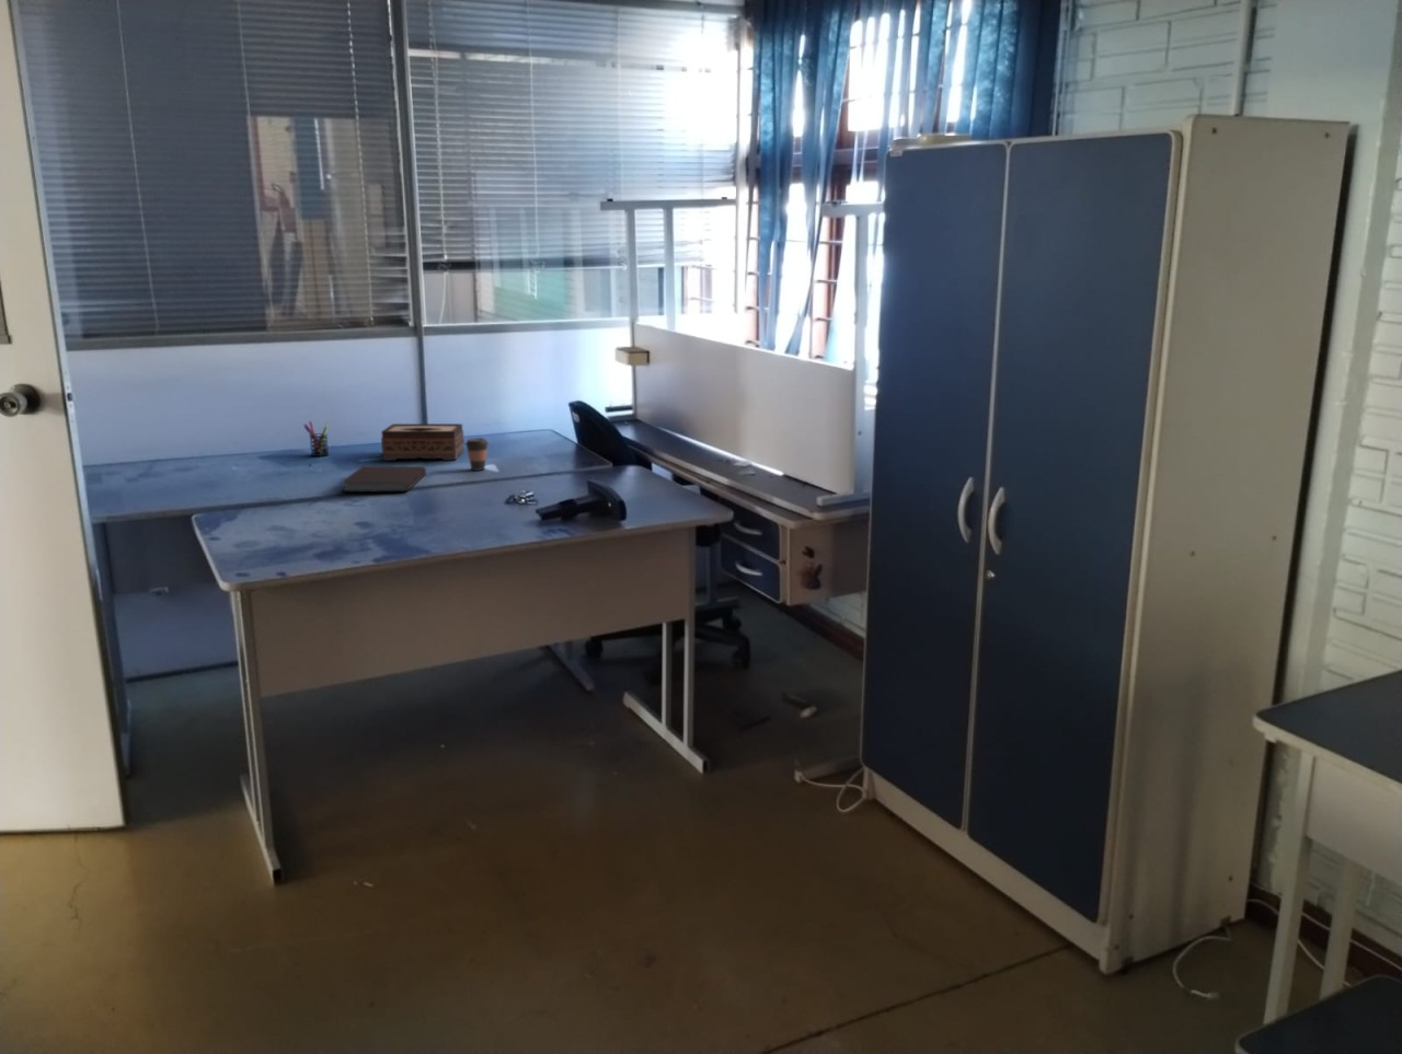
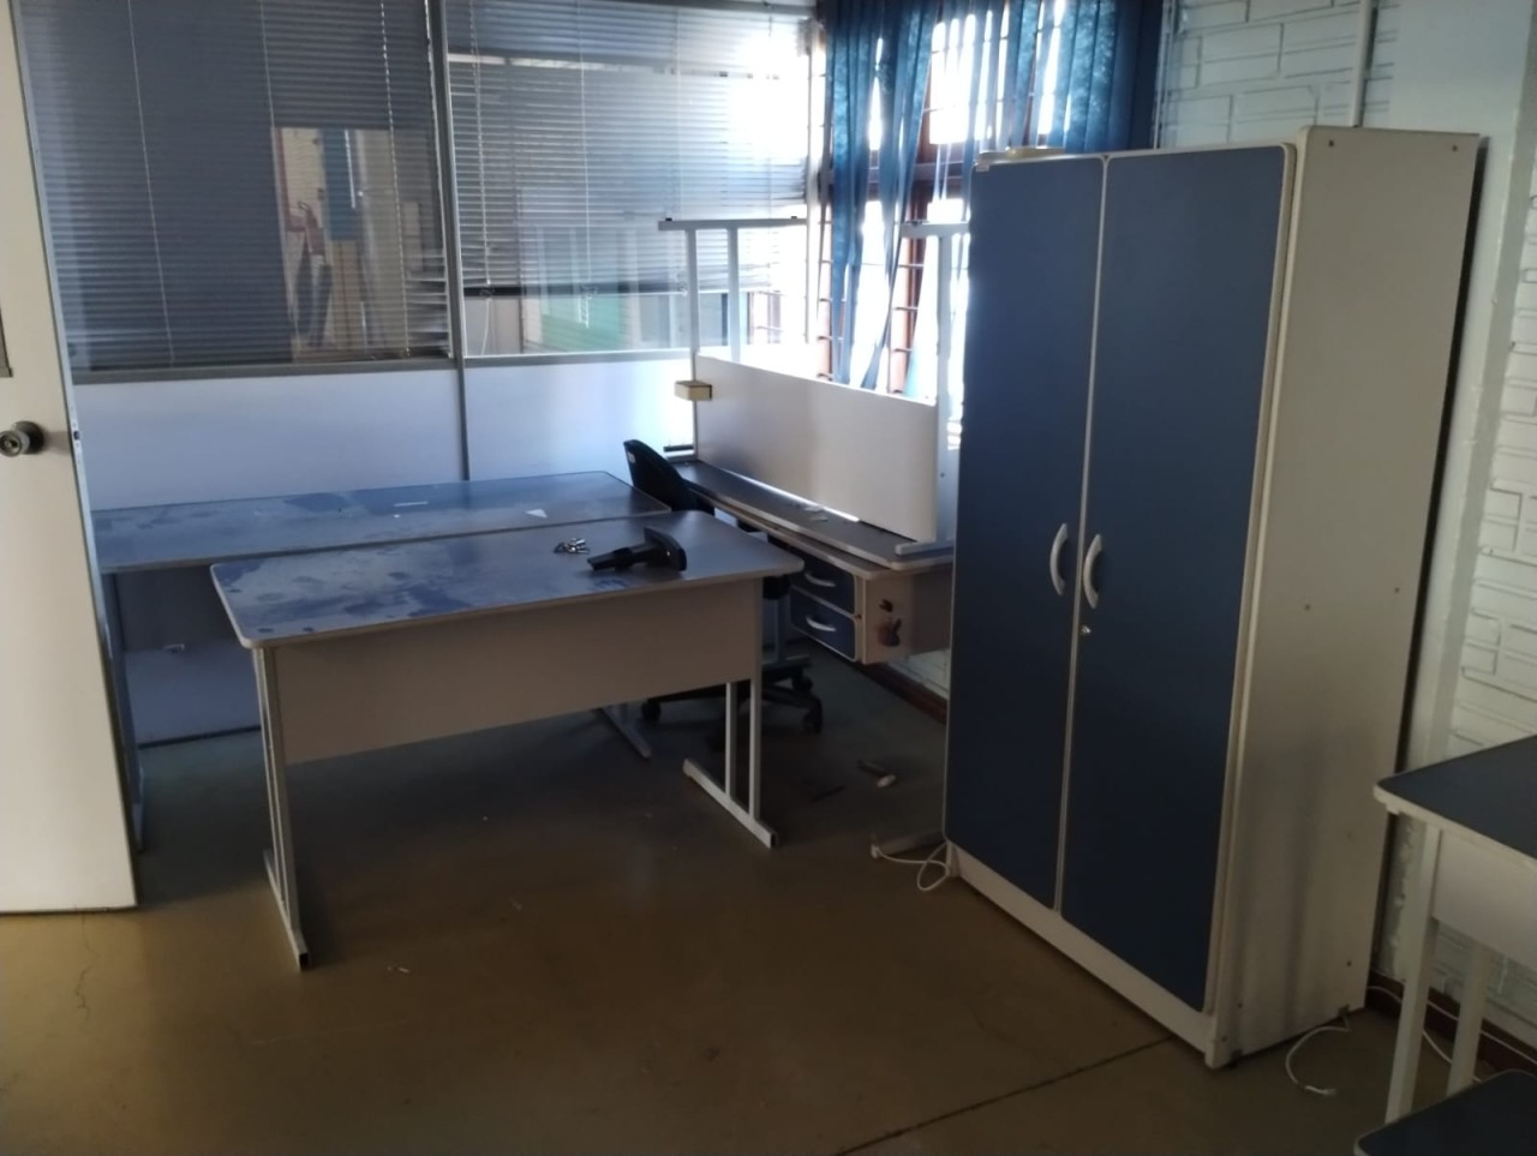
- notebook [340,465,427,493]
- coffee cup [464,436,489,472]
- pen holder [302,421,330,457]
- tissue box [380,423,465,461]
